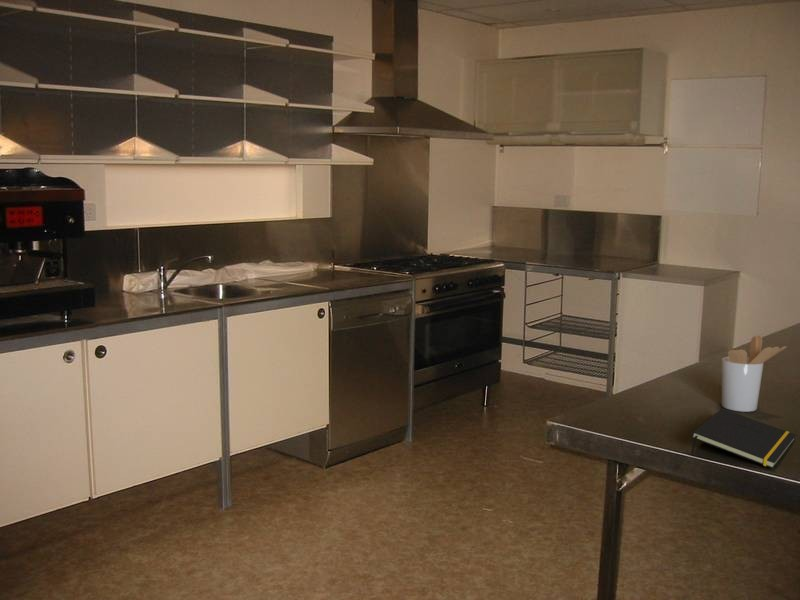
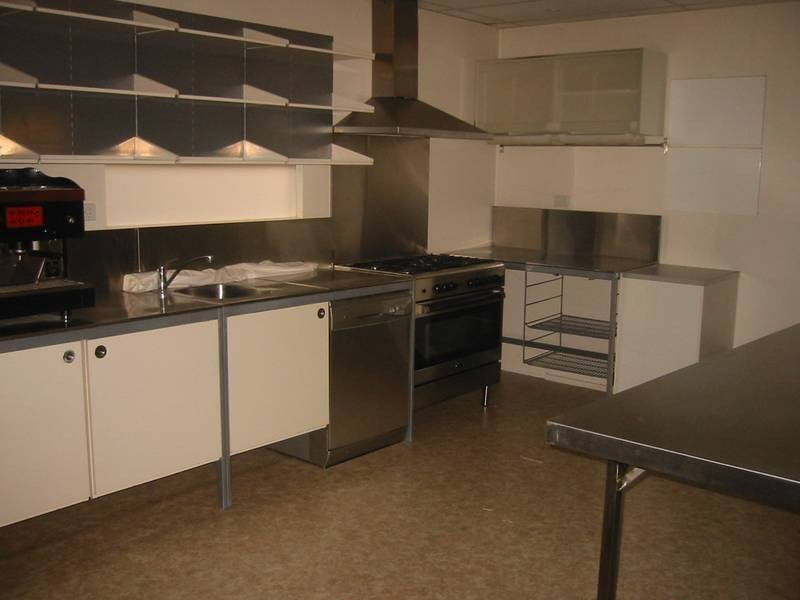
- utensil holder [721,335,788,413]
- notepad [690,408,797,470]
